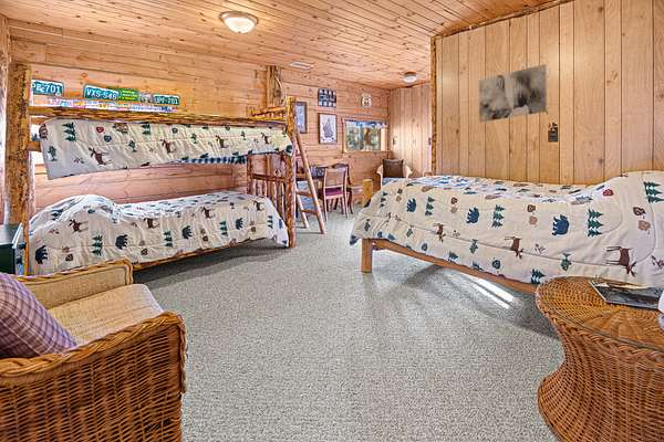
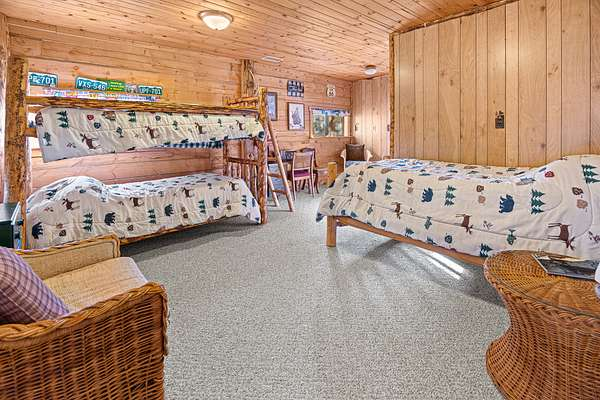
- wall art [478,63,548,124]
